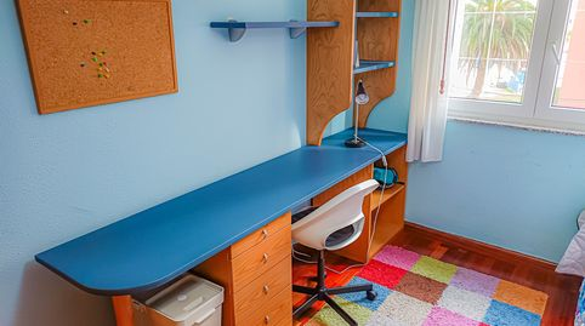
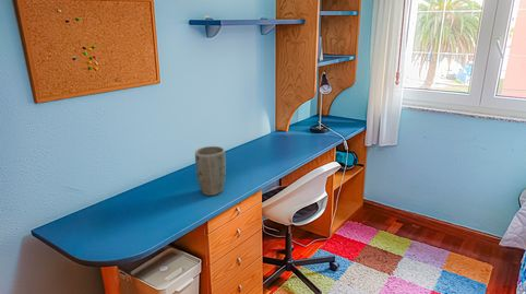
+ plant pot [194,145,227,197]
